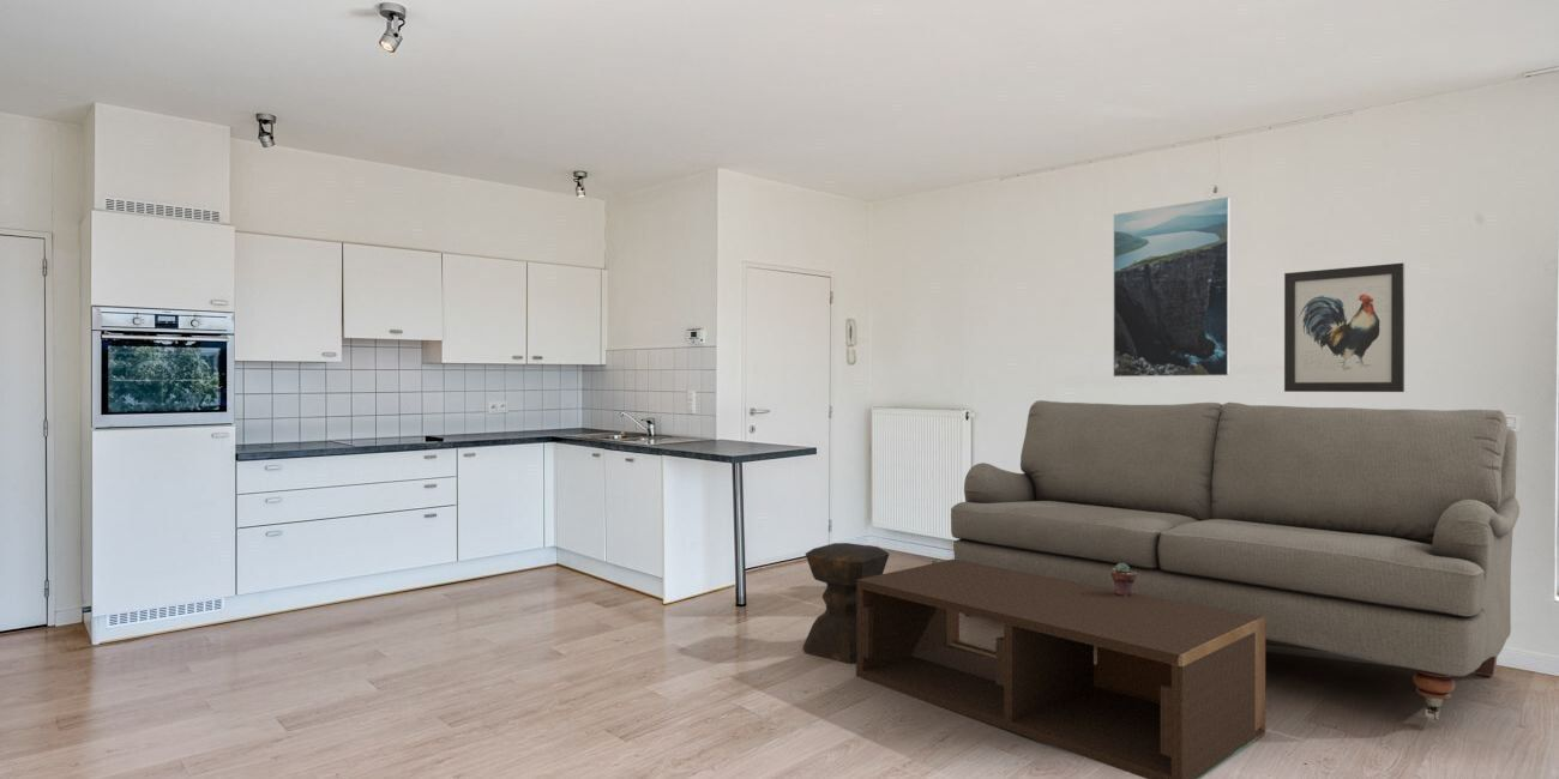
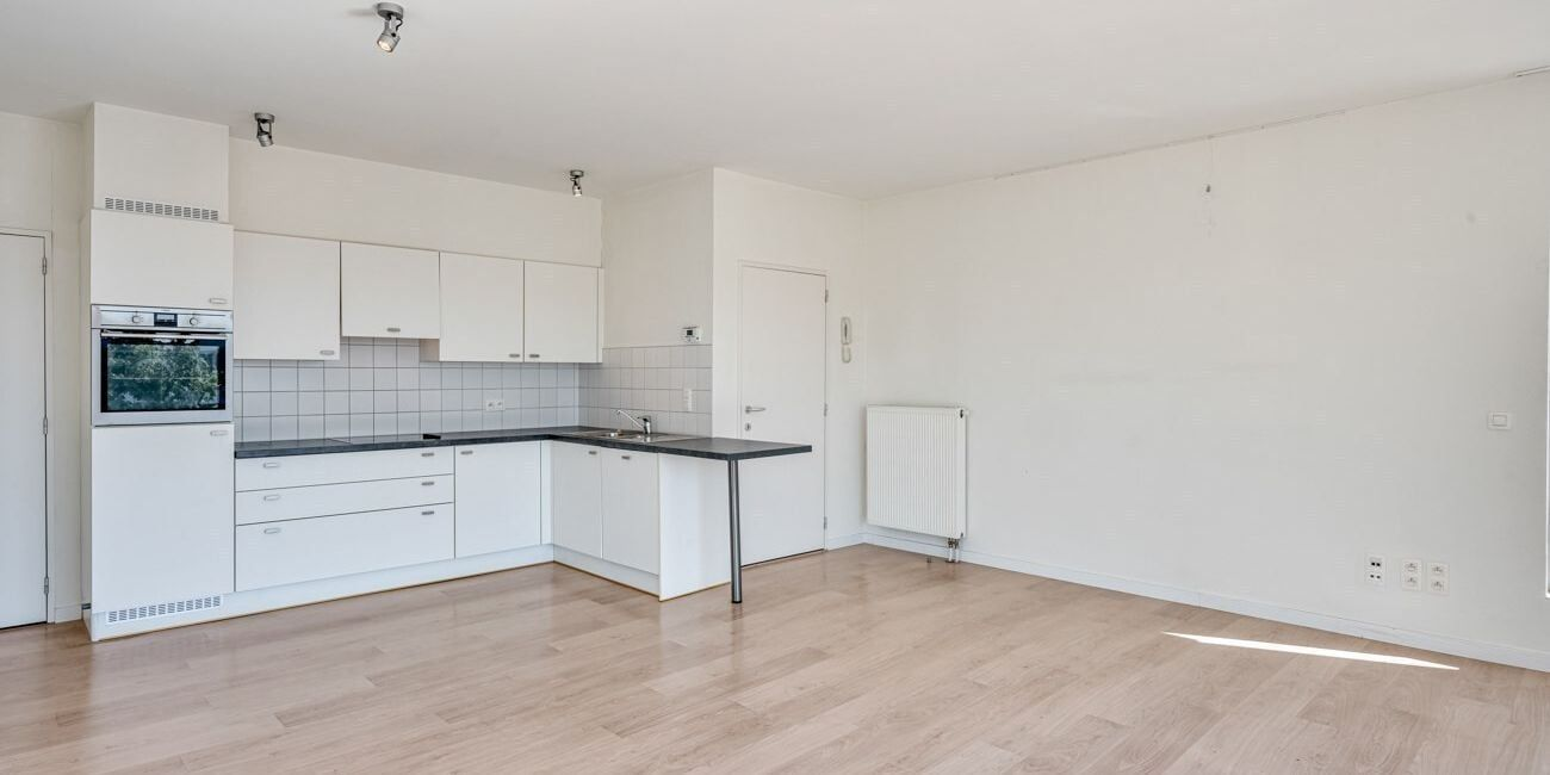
- potted succulent [1112,563,1137,597]
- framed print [1112,195,1232,378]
- coffee table [855,558,1266,779]
- stool [801,542,890,664]
- sofa [950,399,1521,724]
- wall art [1283,262,1405,393]
